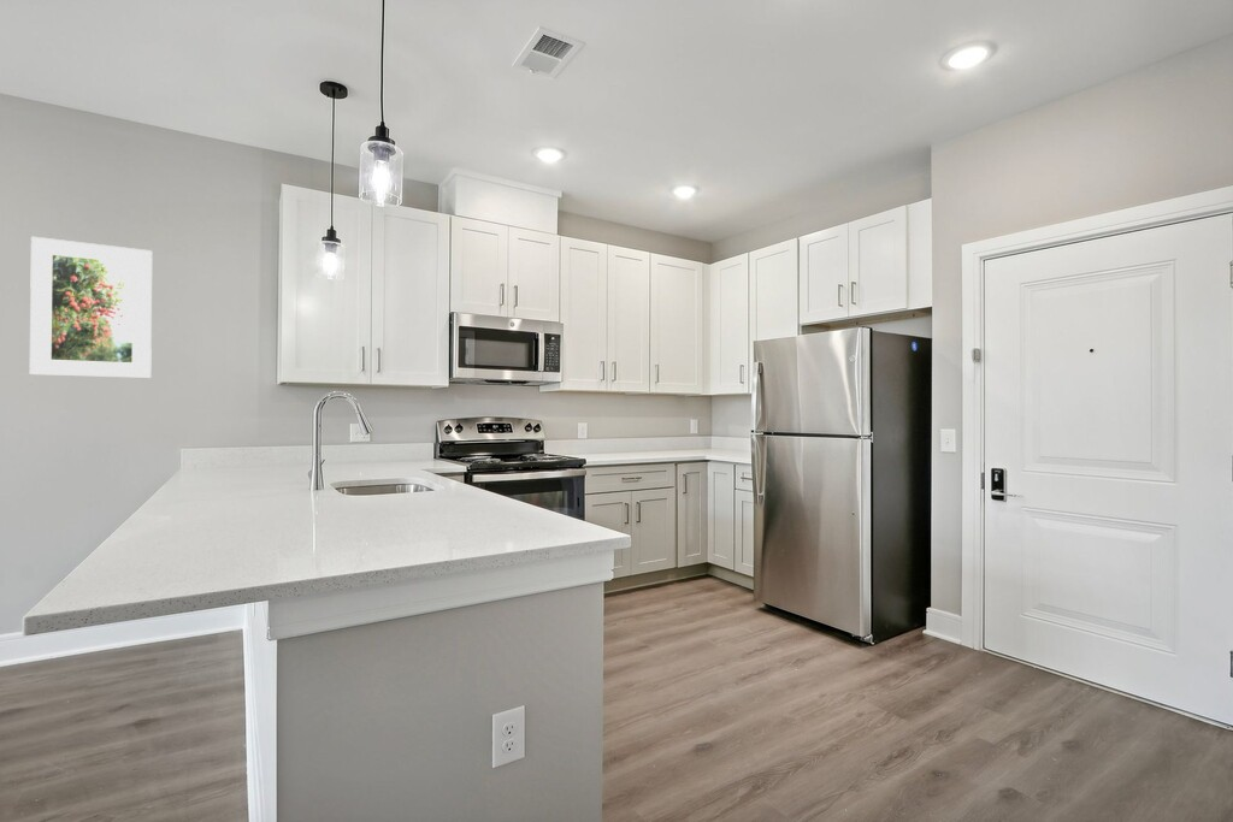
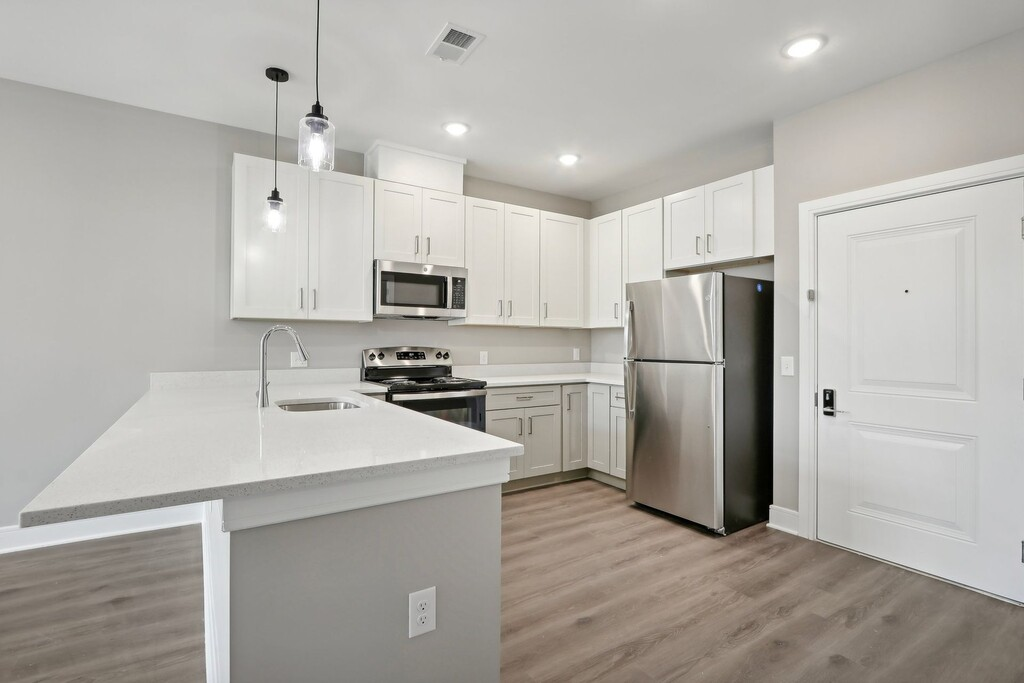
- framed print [29,236,153,379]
